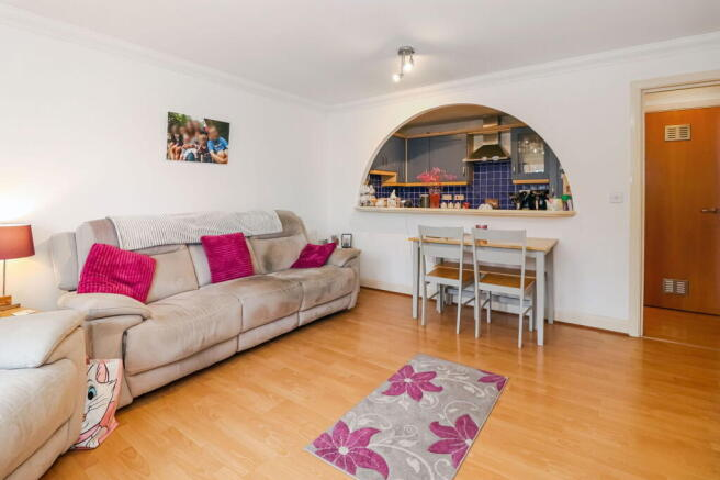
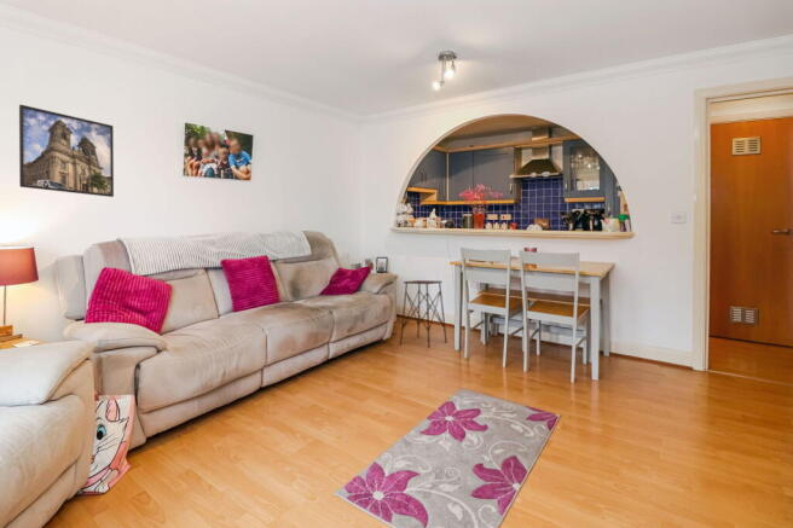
+ side table [399,279,448,349]
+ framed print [18,104,115,198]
